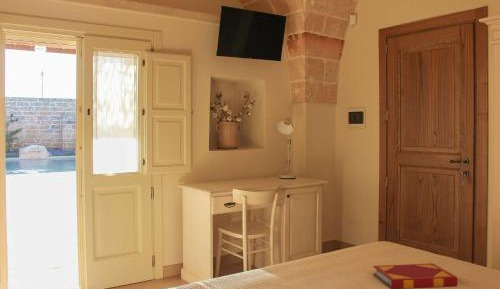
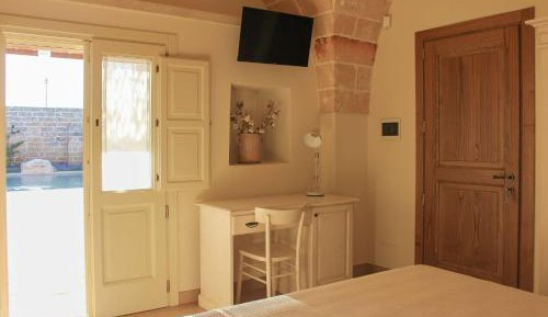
- hardback book [372,262,458,289]
